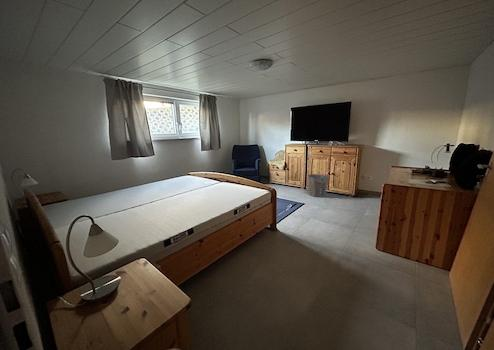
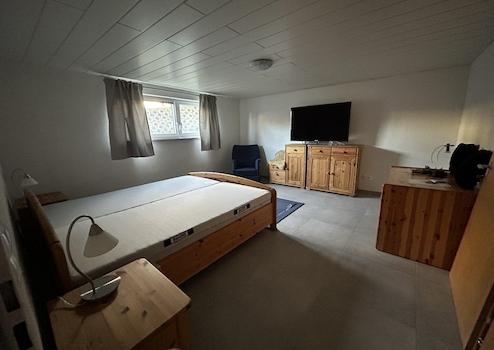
- waste bin [307,173,329,198]
